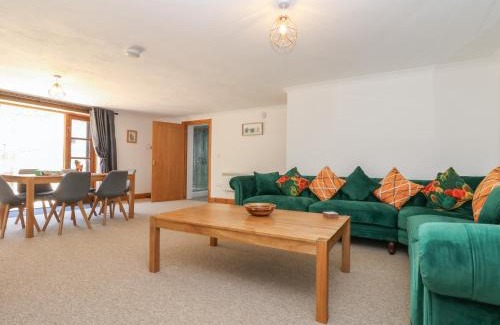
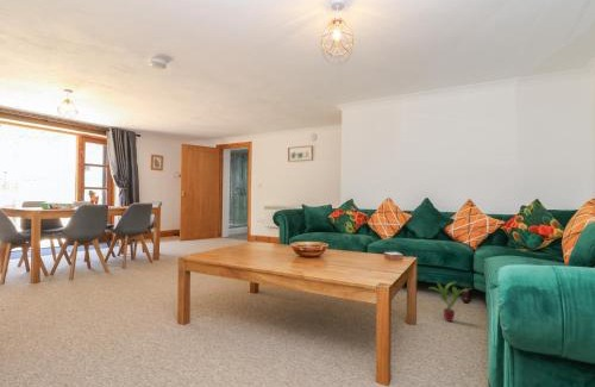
+ potted plant [428,280,474,323]
